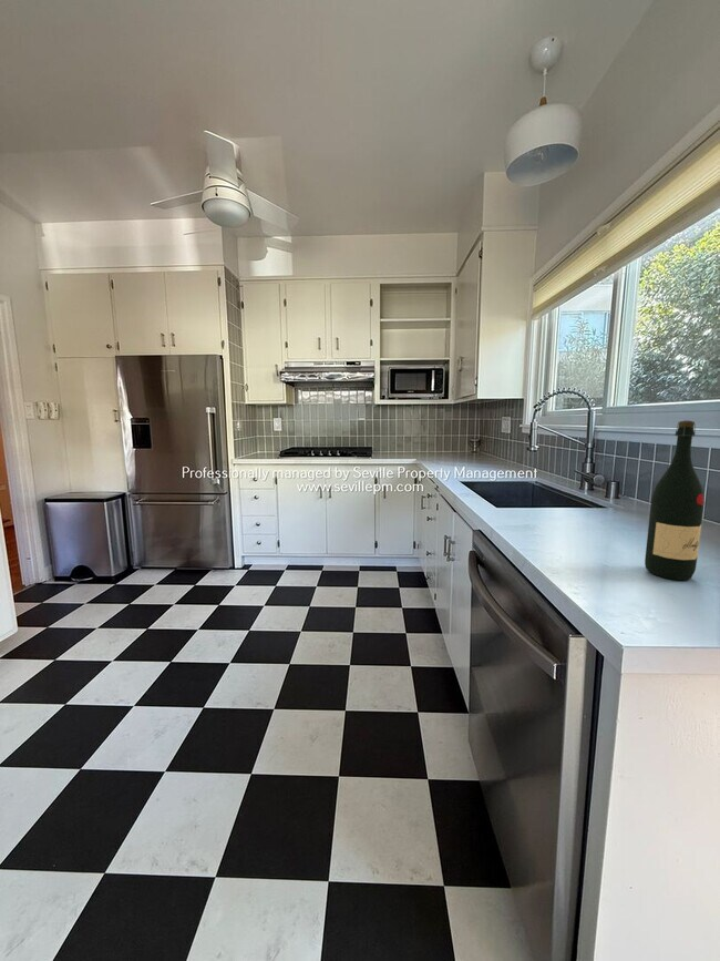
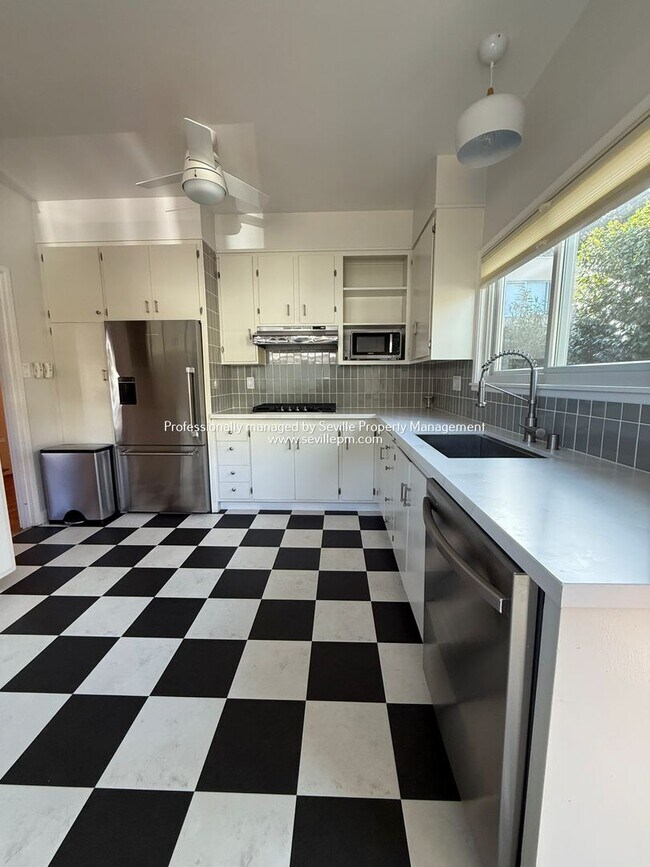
- wine bottle [644,419,706,581]
